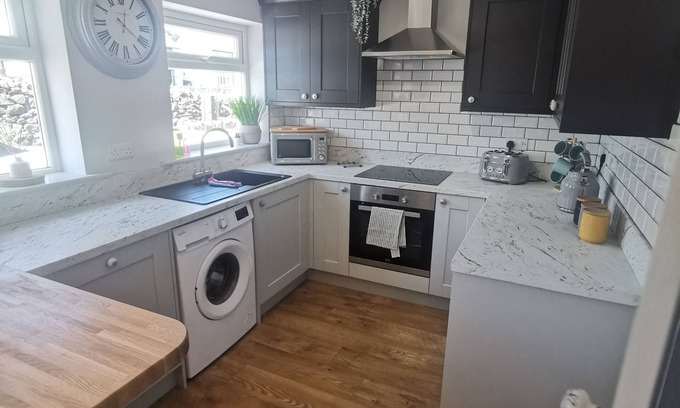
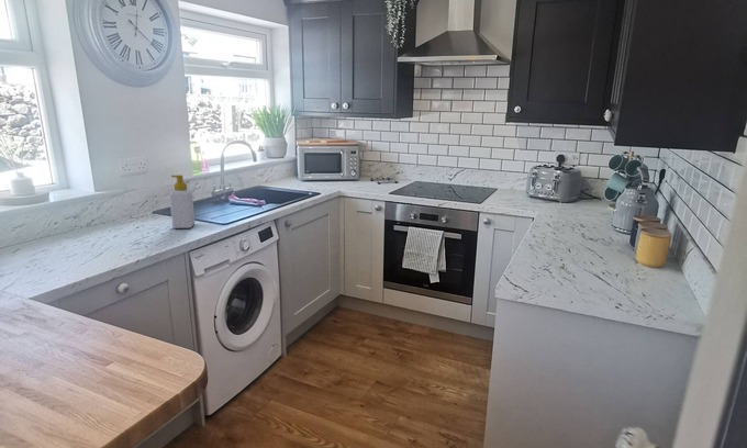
+ soap bottle [168,173,196,229]
